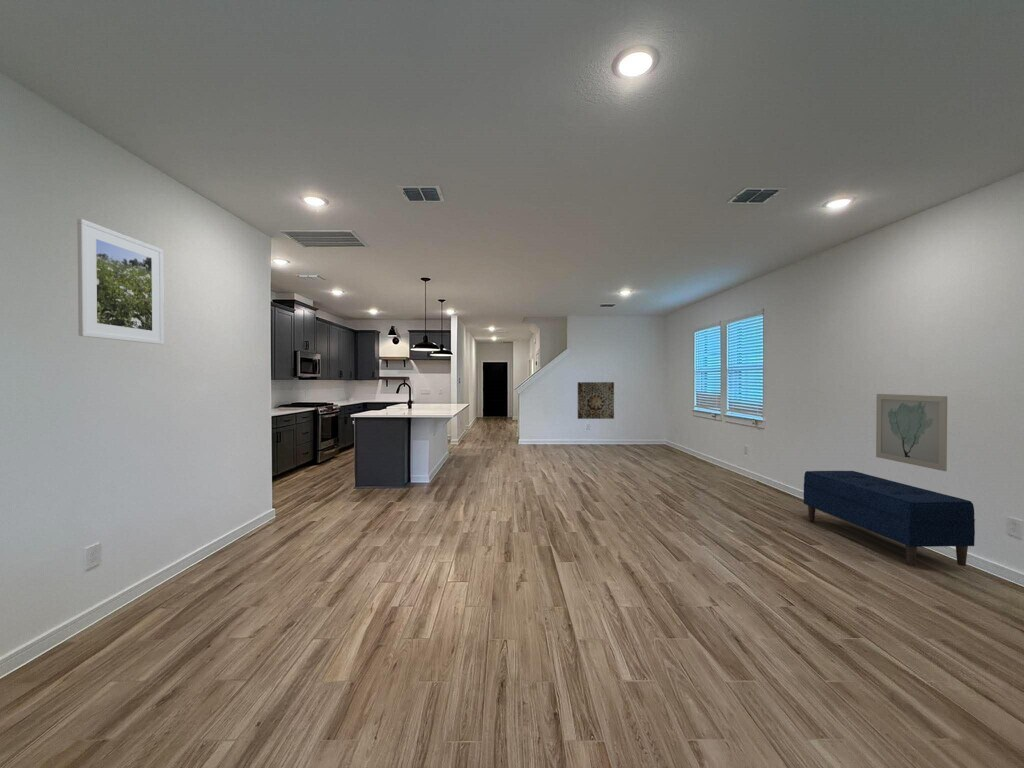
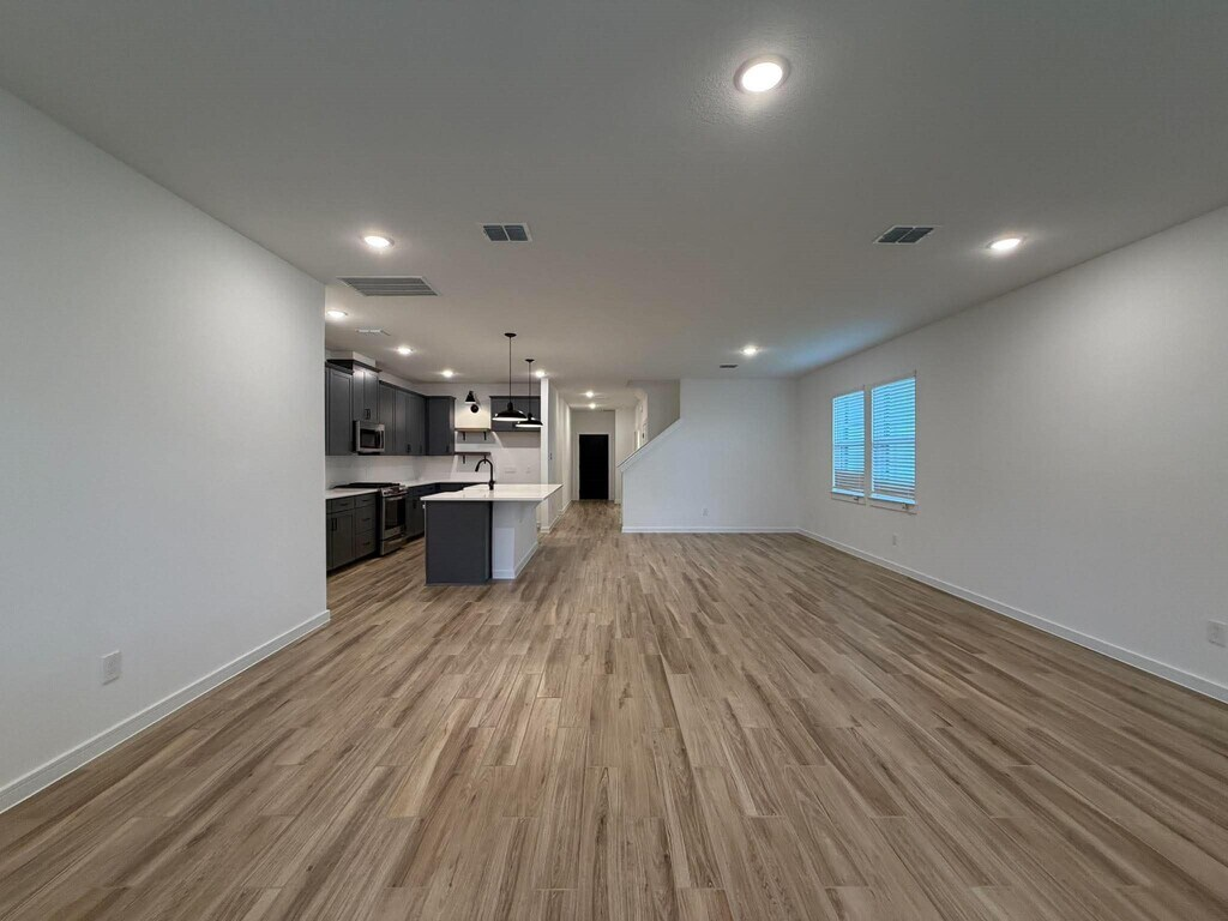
- wall art [875,393,948,472]
- wall art [577,381,615,420]
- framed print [76,218,165,345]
- bench [803,470,976,568]
